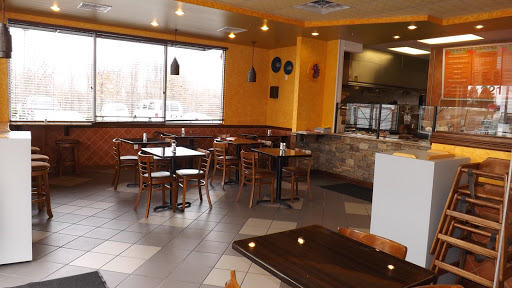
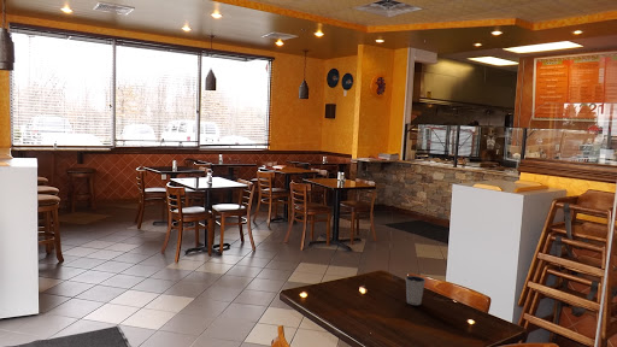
+ dixie cup [405,275,427,306]
